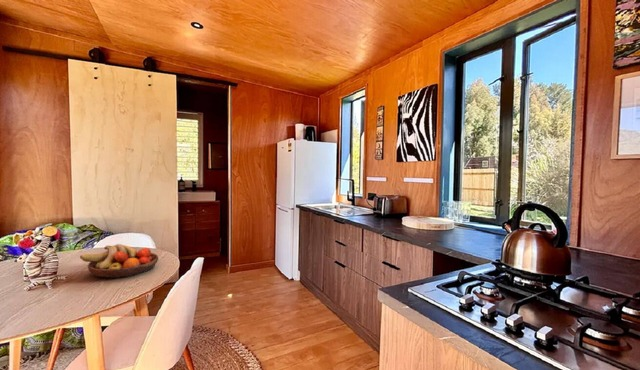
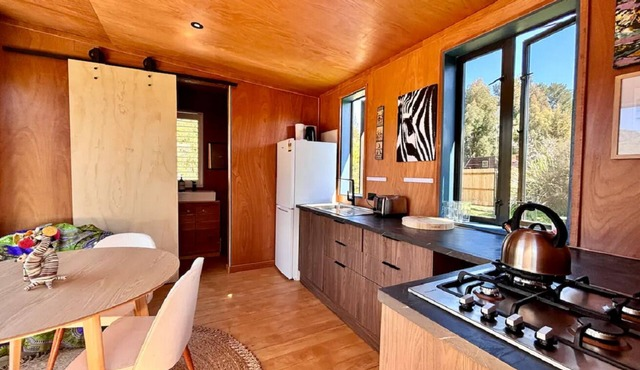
- fruit bowl [79,243,159,279]
